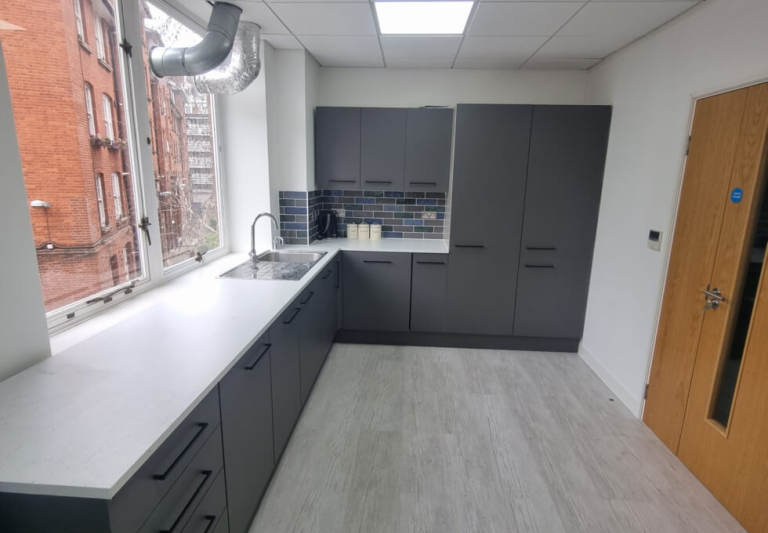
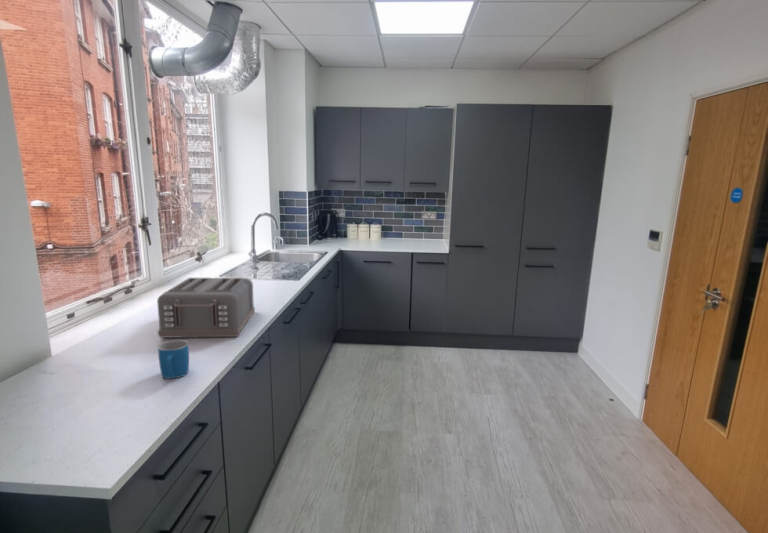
+ mug [157,339,190,380]
+ toaster [156,277,256,339]
